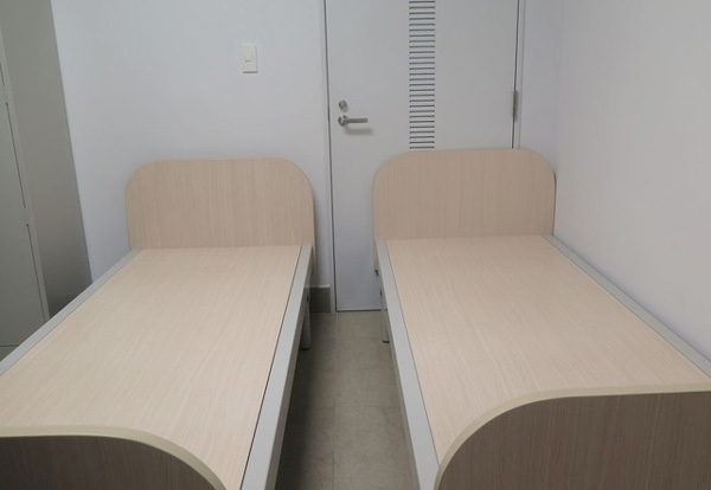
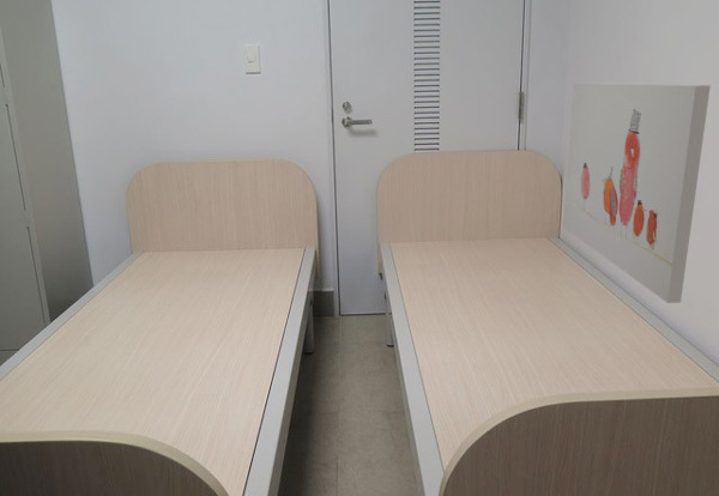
+ wall art [562,81,712,304]
